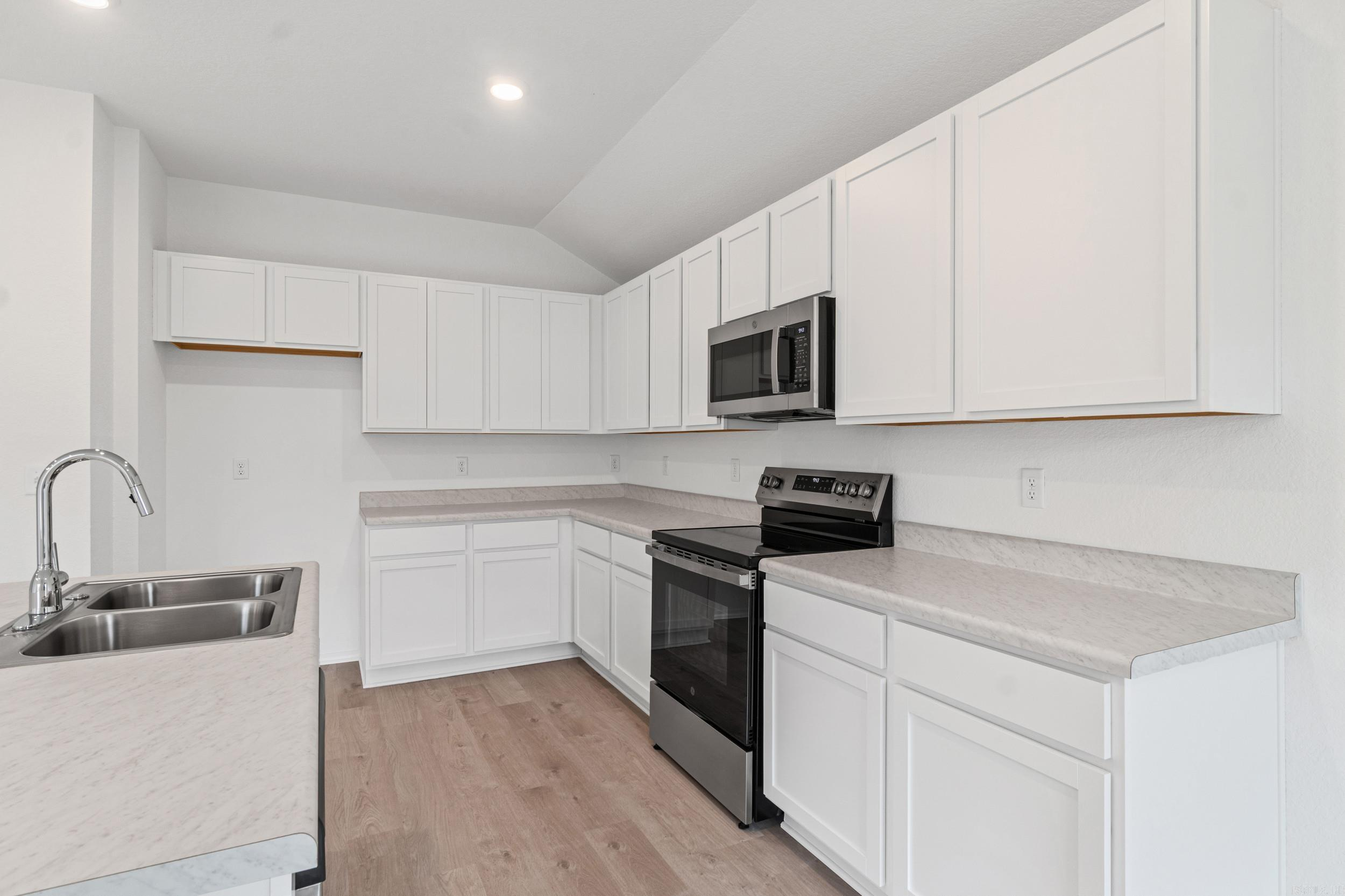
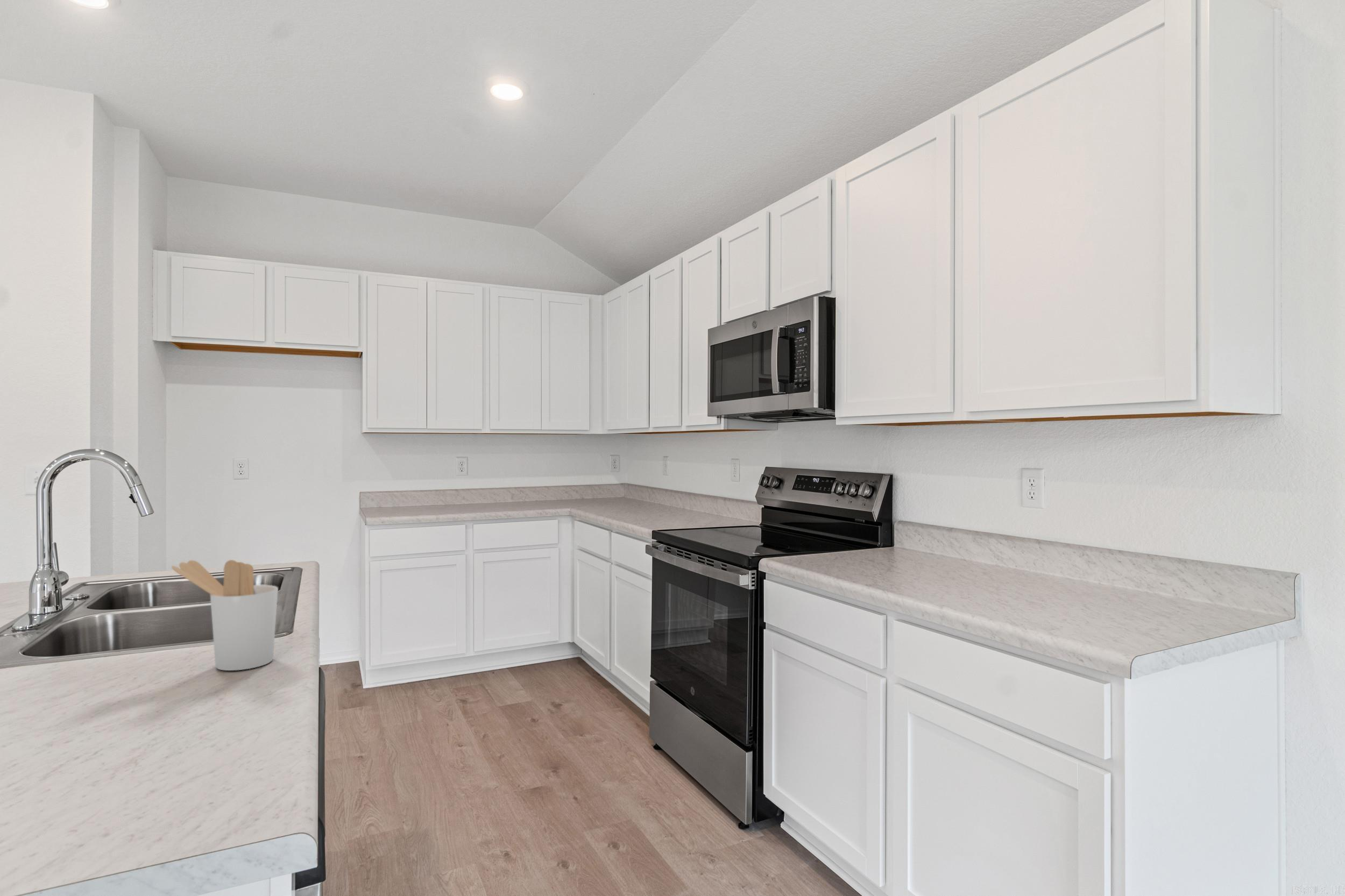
+ utensil holder [171,559,279,671]
